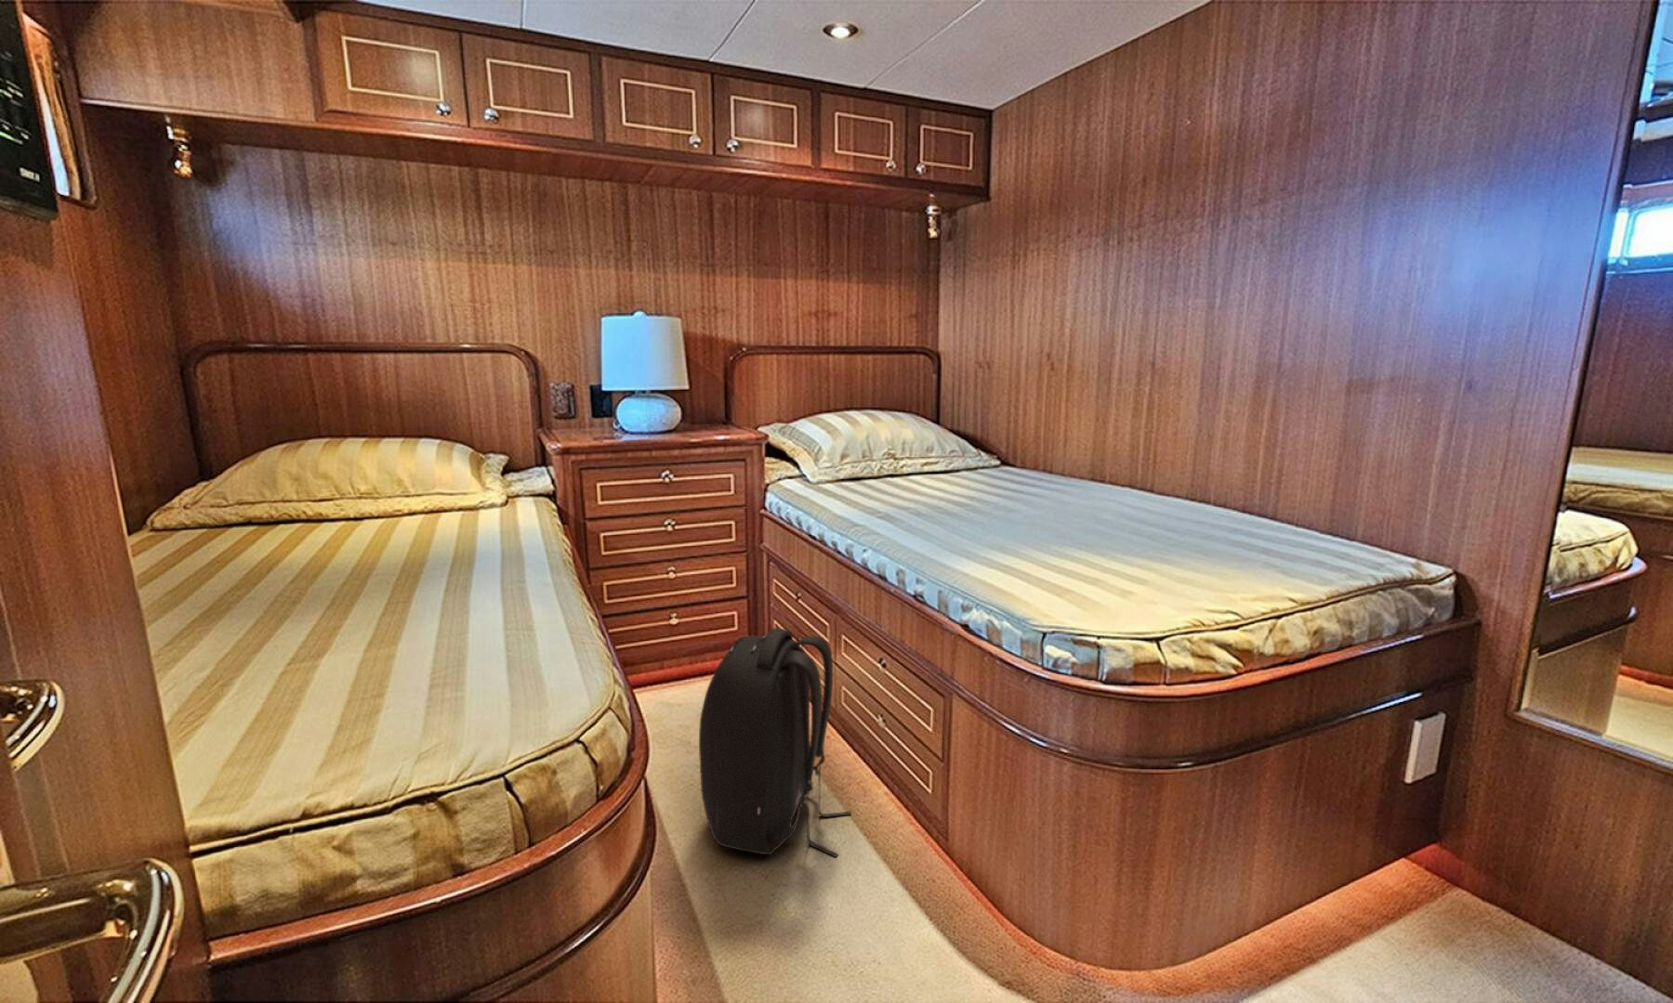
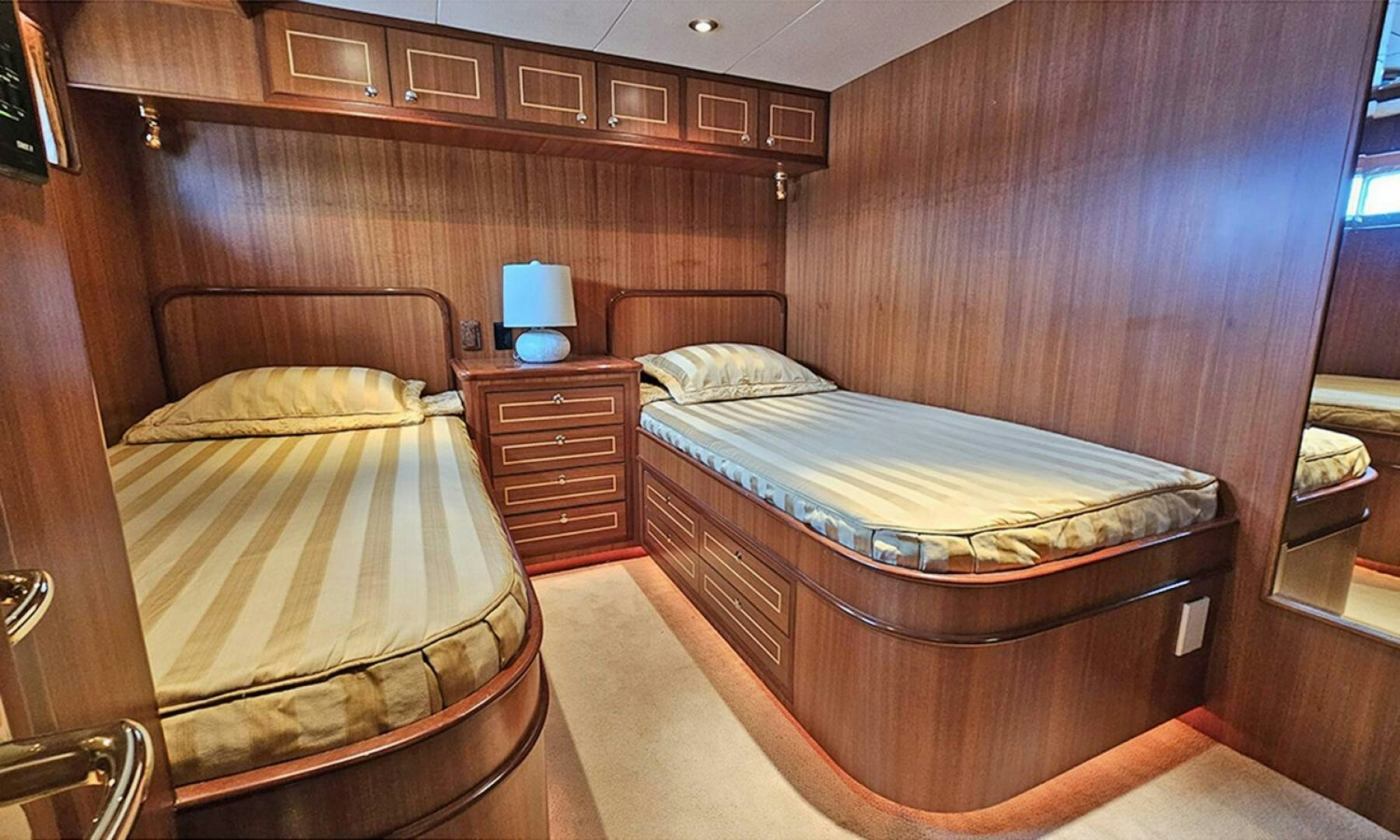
- backpack [698,627,852,859]
